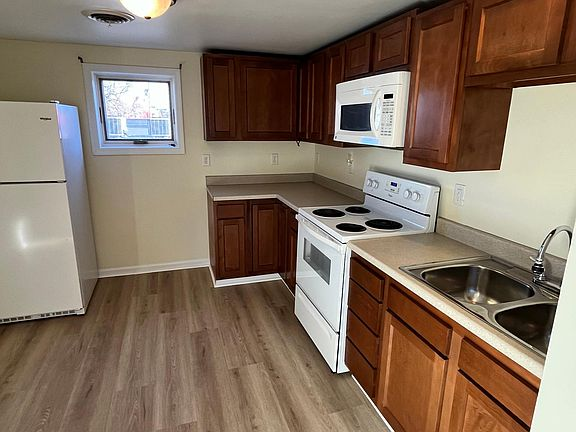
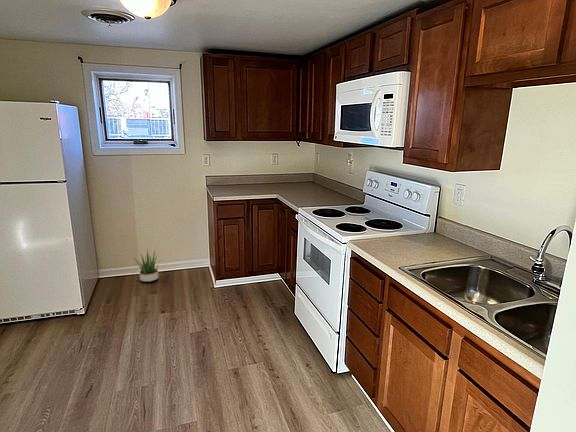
+ potted plant [134,248,162,283]
